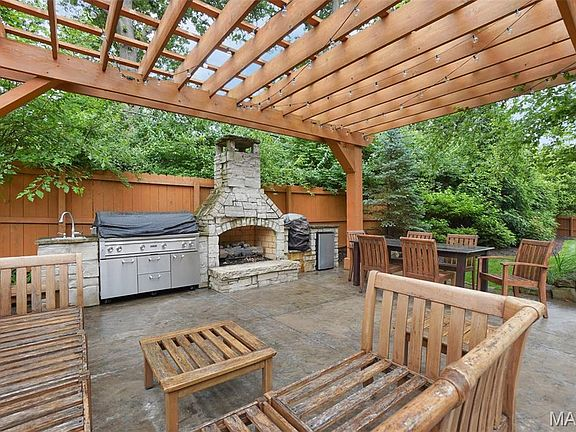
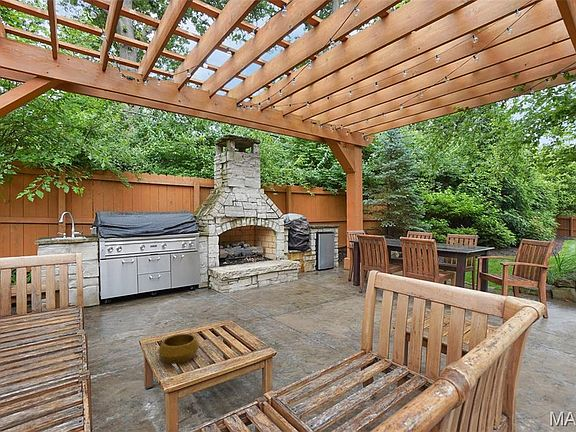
+ decorative bowl [157,333,201,365]
